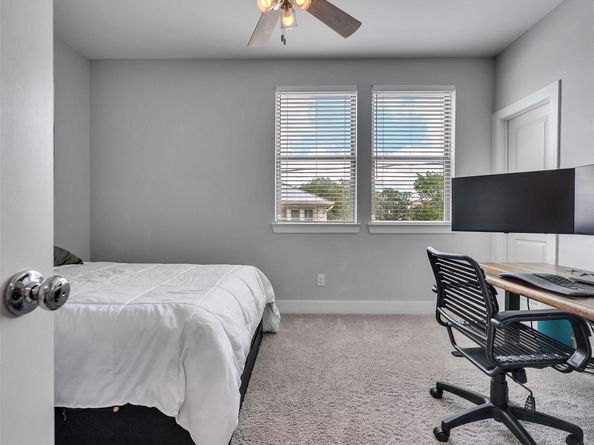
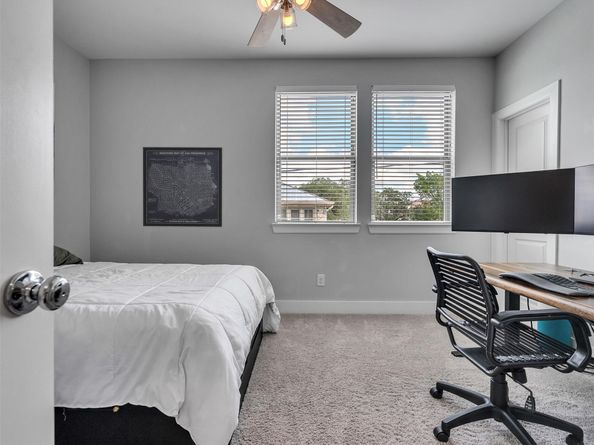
+ wall art [142,146,223,228]
